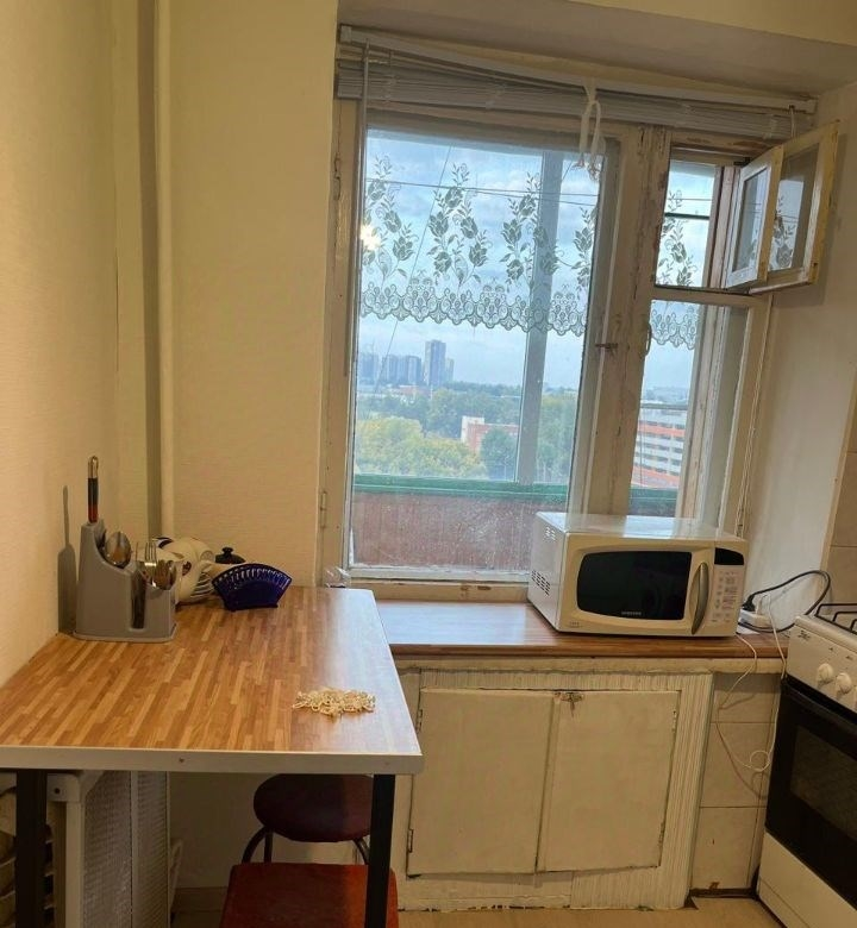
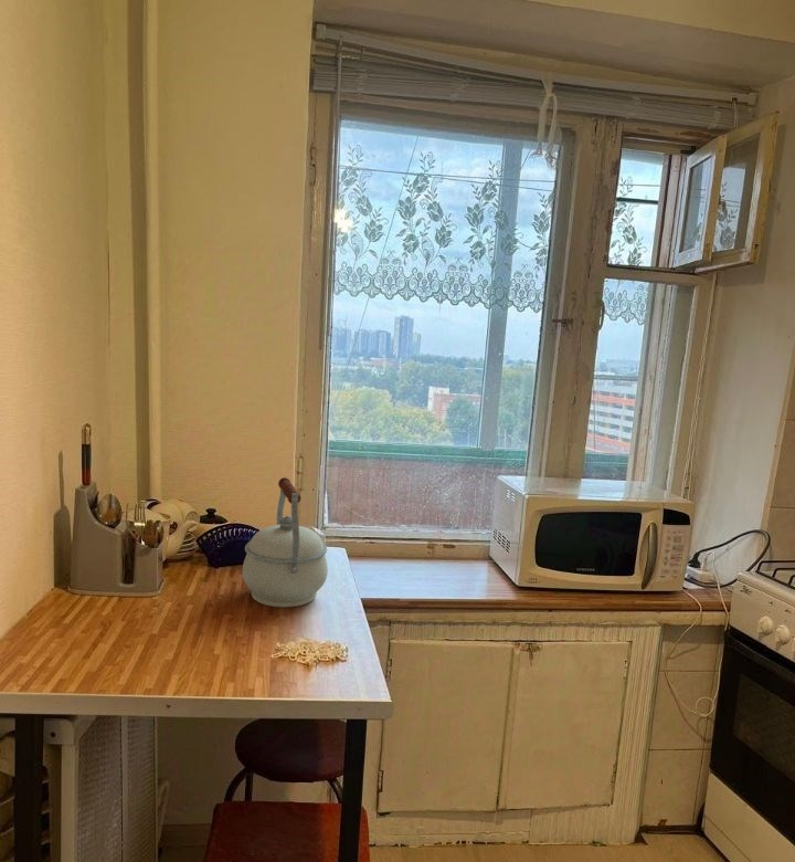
+ kettle [242,476,329,608]
